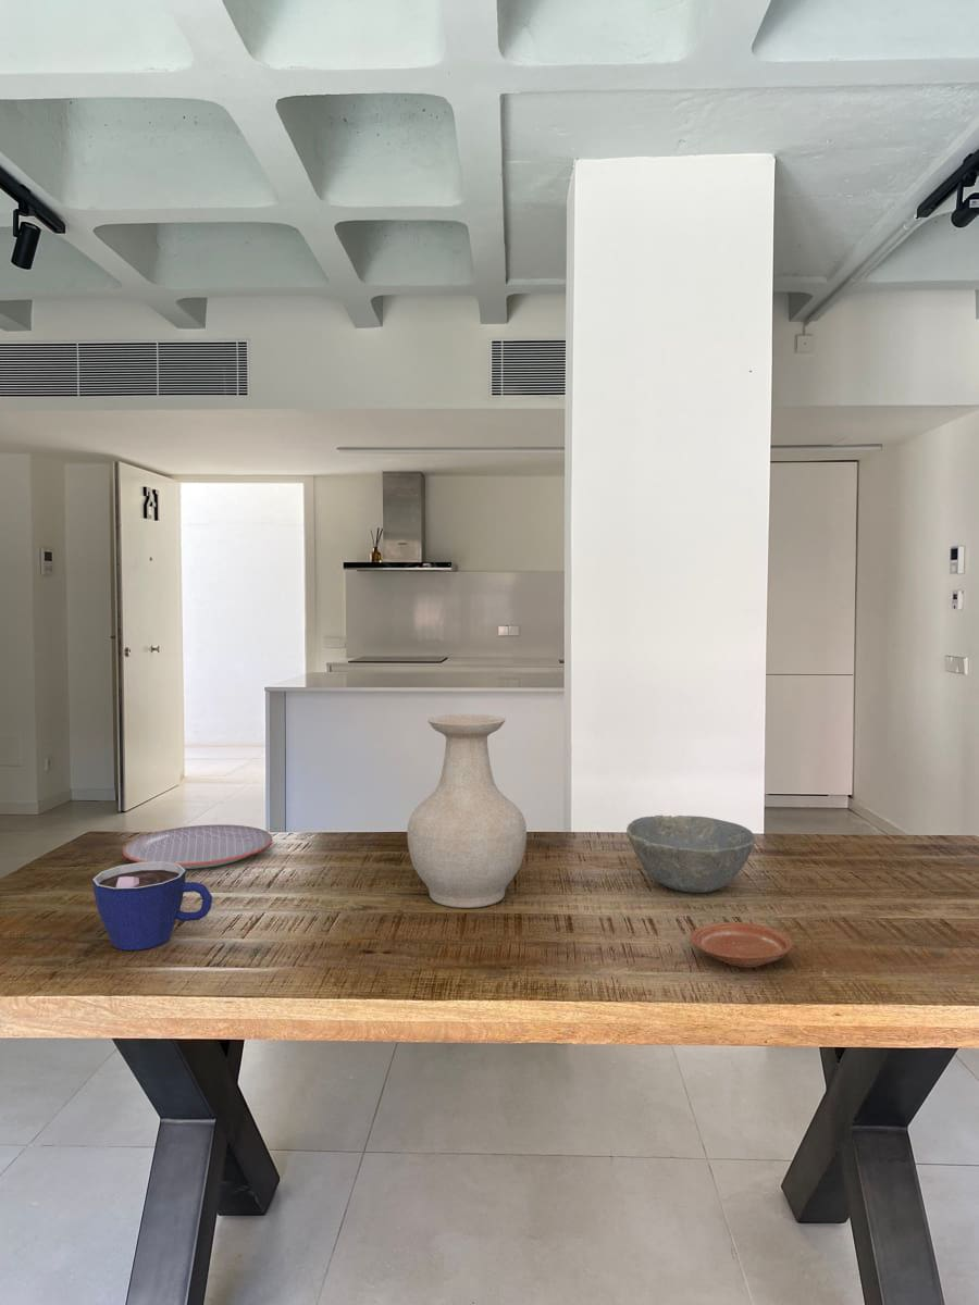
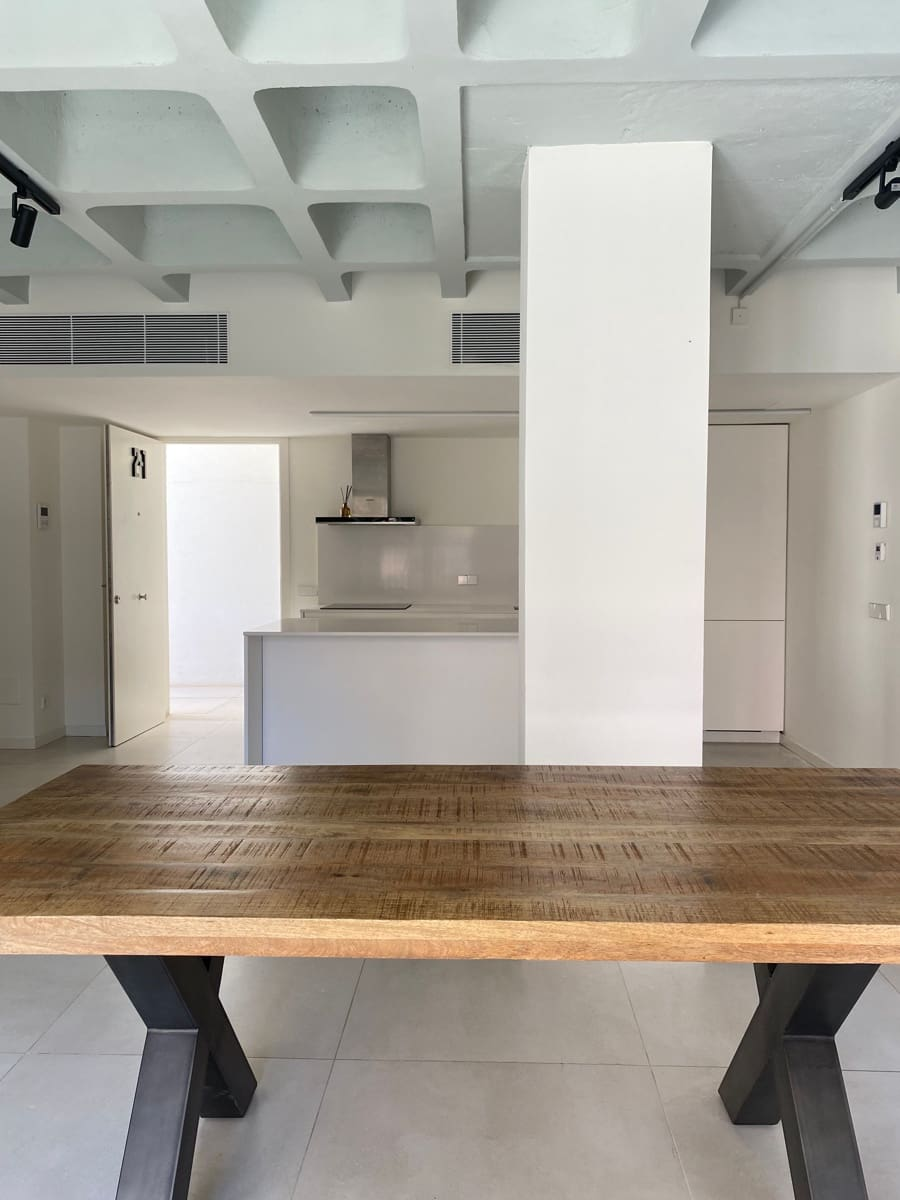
- plate [122,823,273,870]
- bowl [625,815,756,894]
- cup [91,861,213,952]
- vase [406,713,528,909]
- plate [689,921,794,968]
